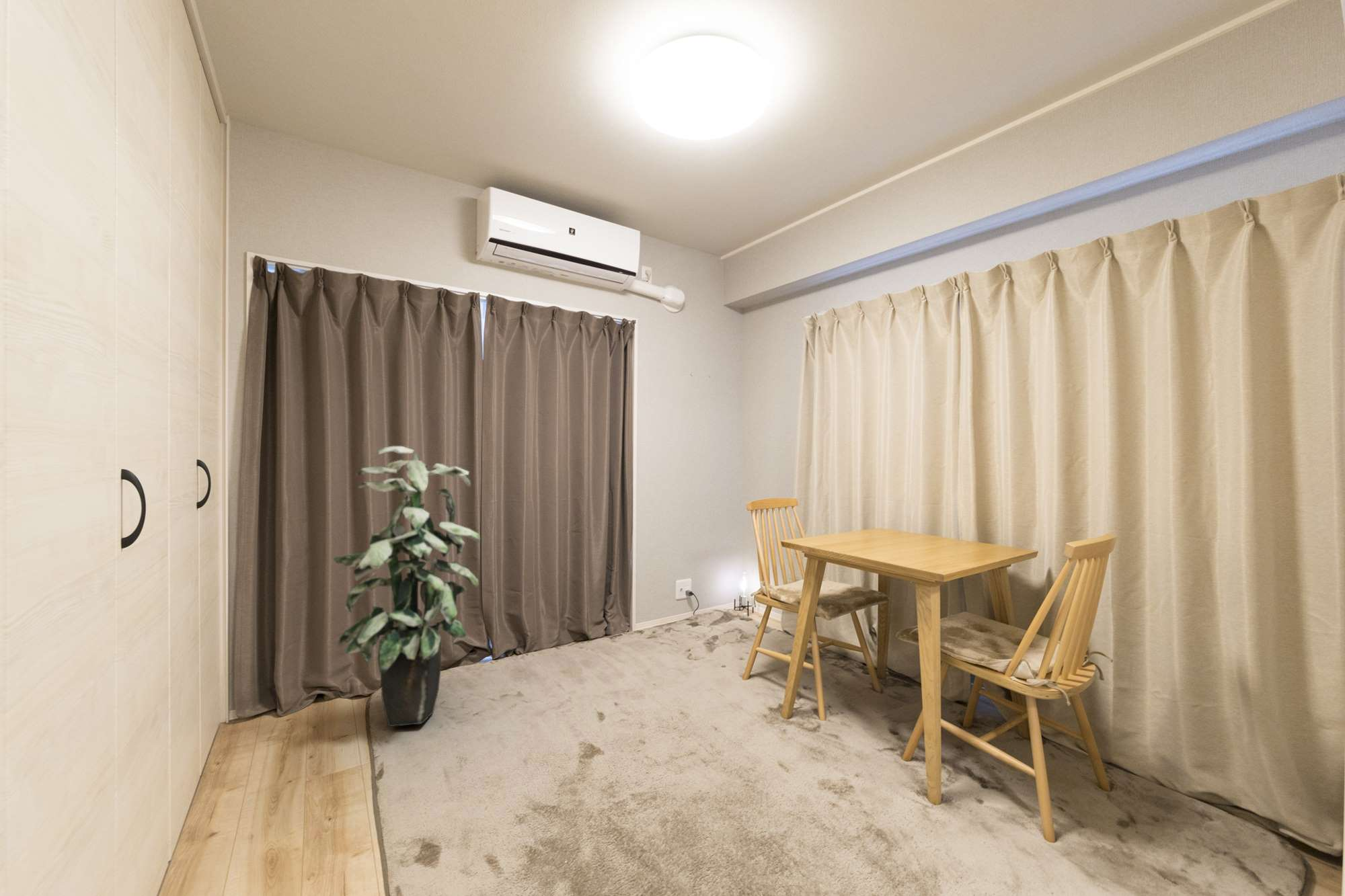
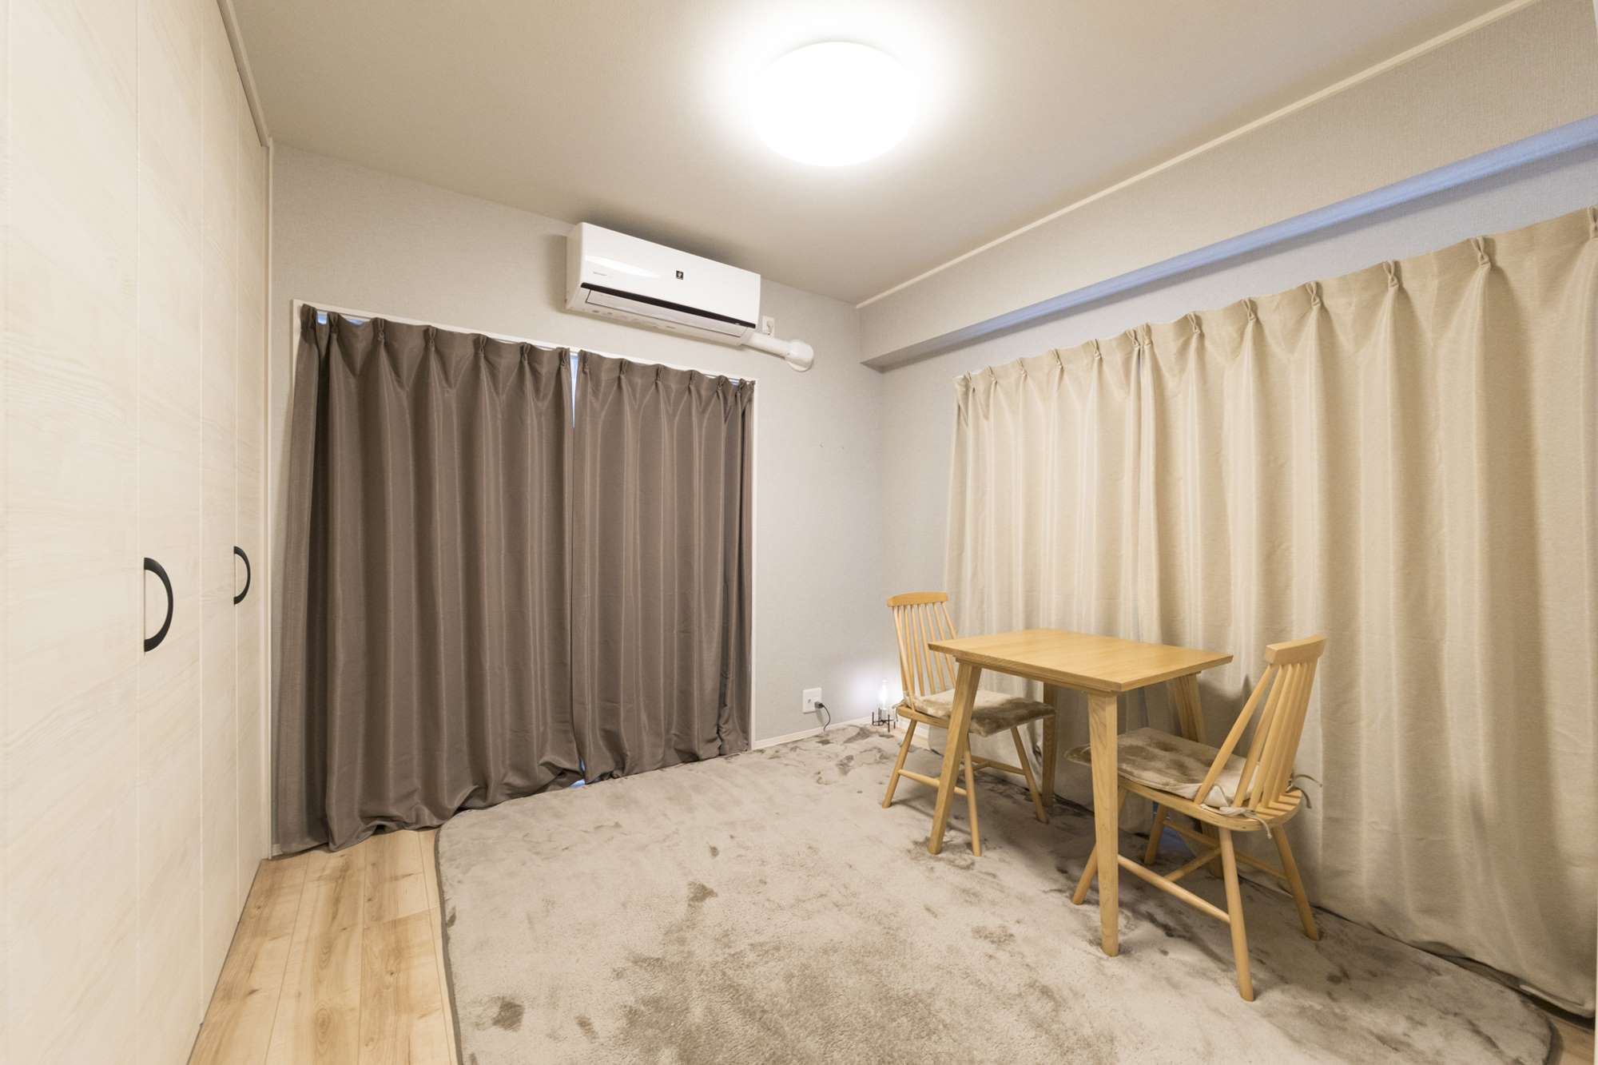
- indoor plant [328,446,481,727]
